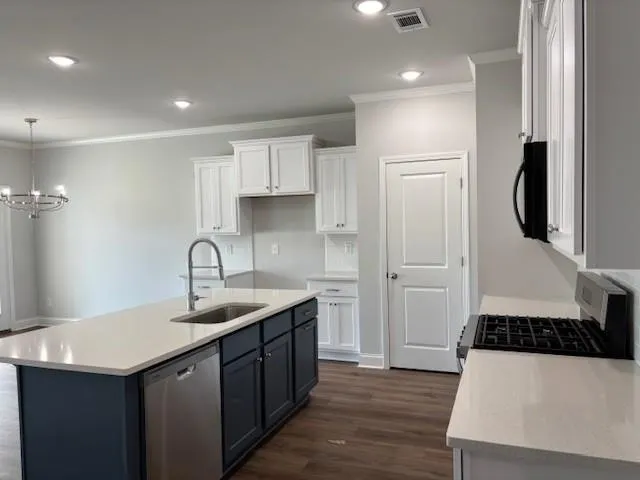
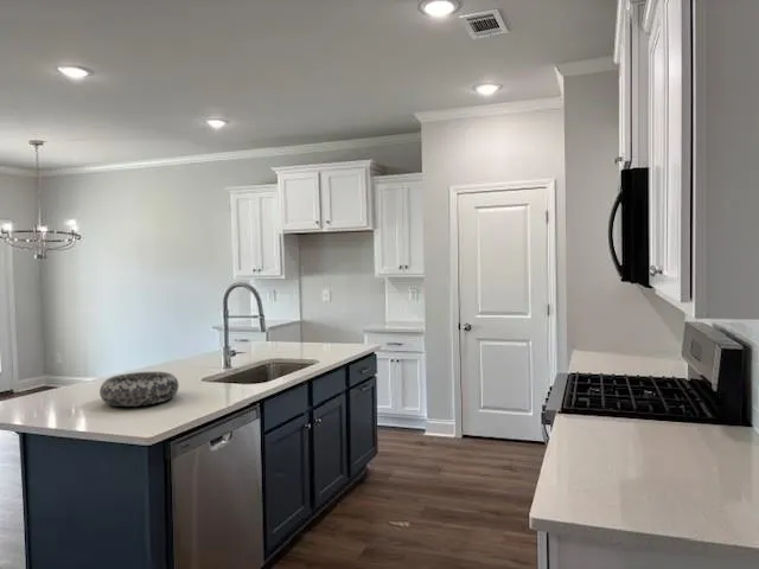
+ decorative bowl [98,371,180,408]
